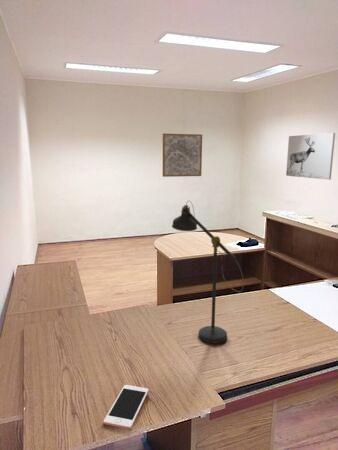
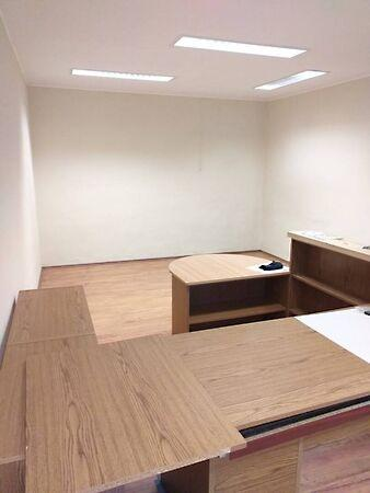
- desk lamp [171,200,244,345]
- wall art [285,132,336,181]
- cell phone [103,384,149,430]
- wall art [162,132,203,178]
